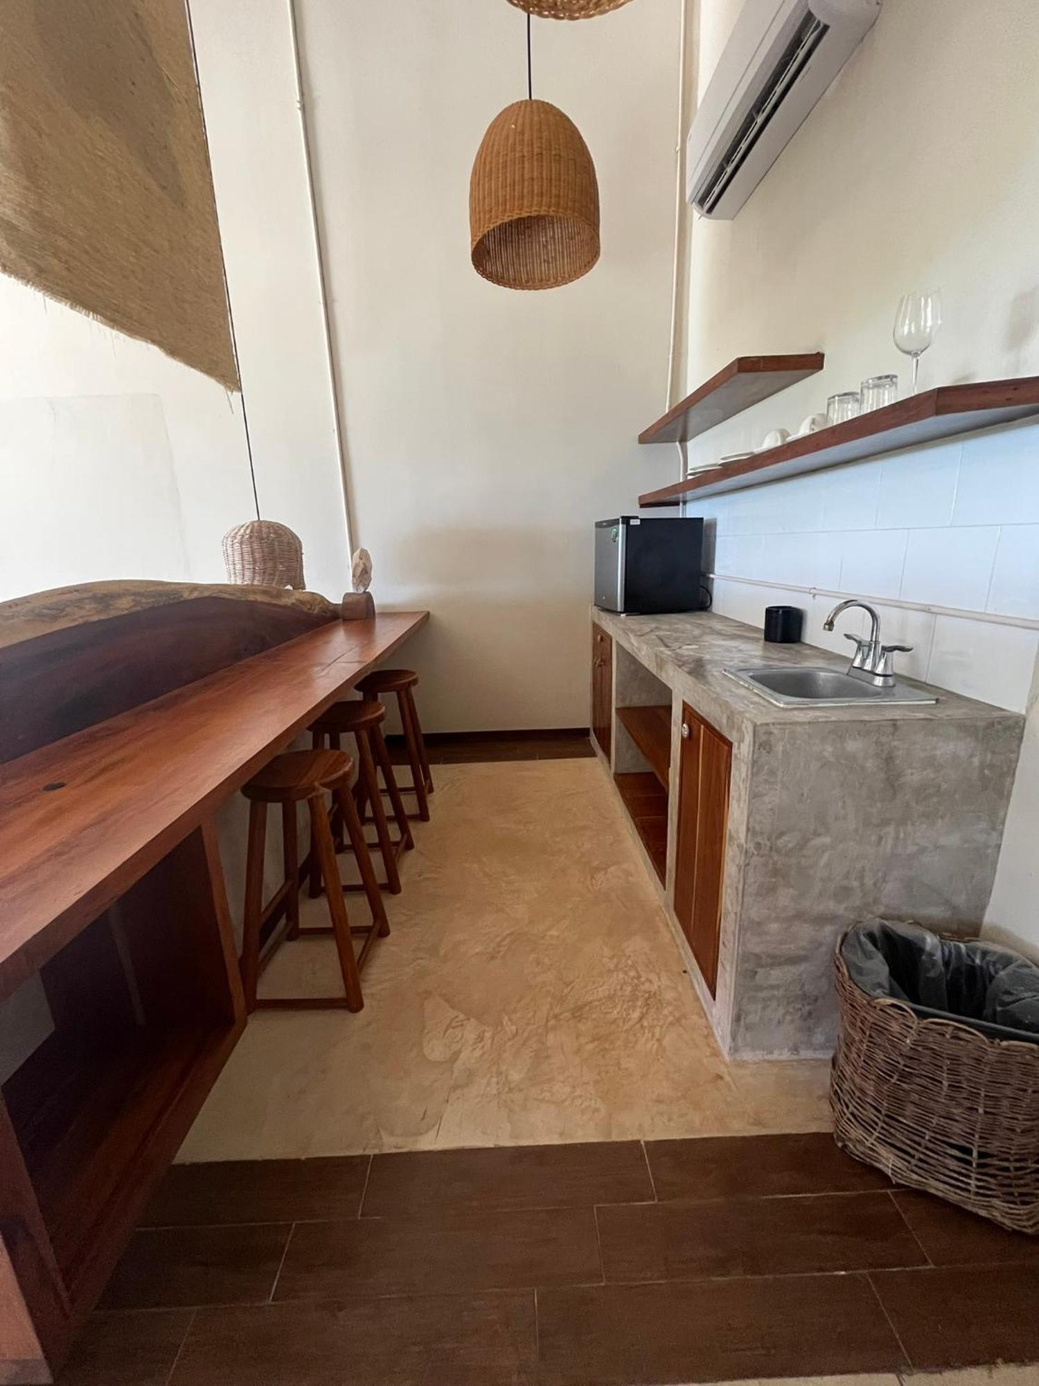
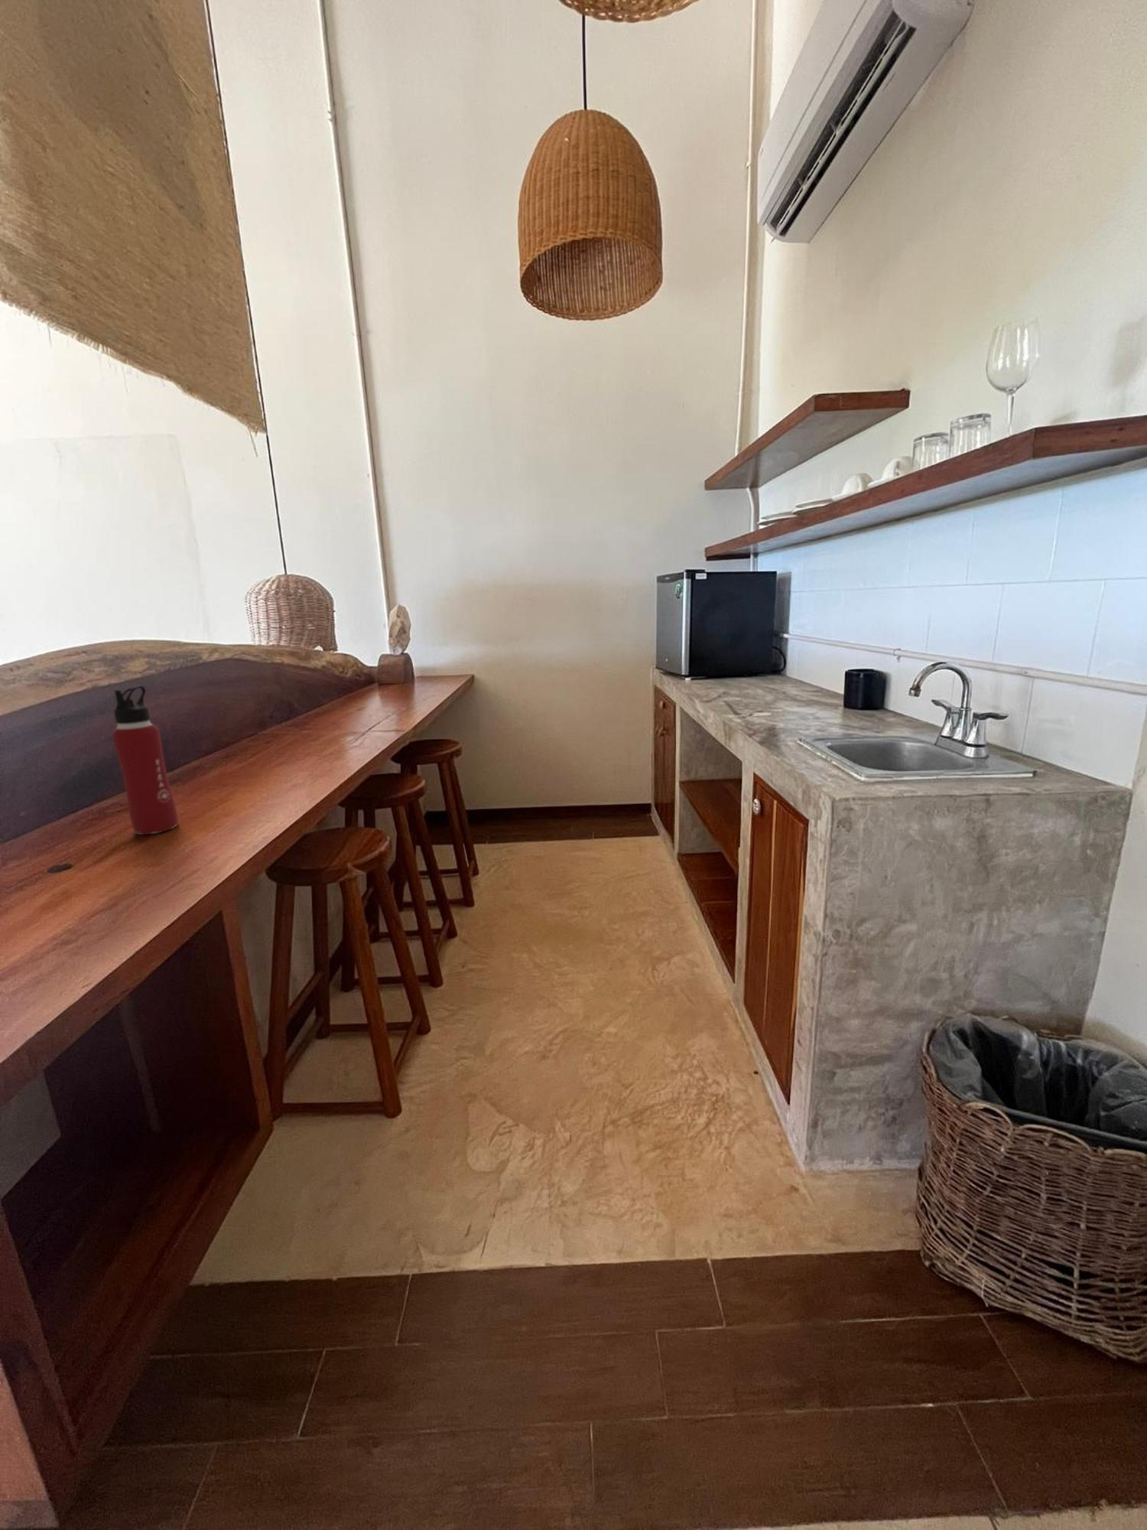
+ water bottle [111,685,180,835]
